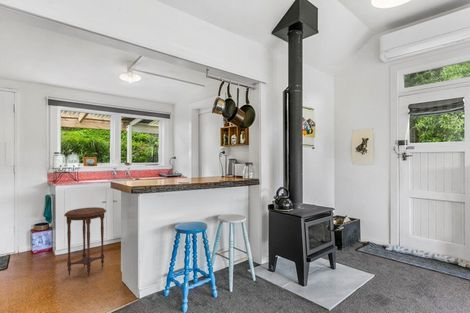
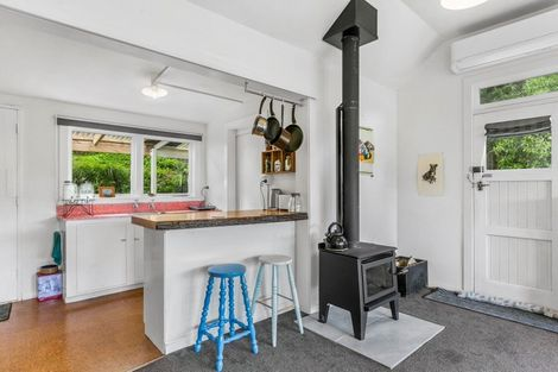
- side table [63,206,107,278]
